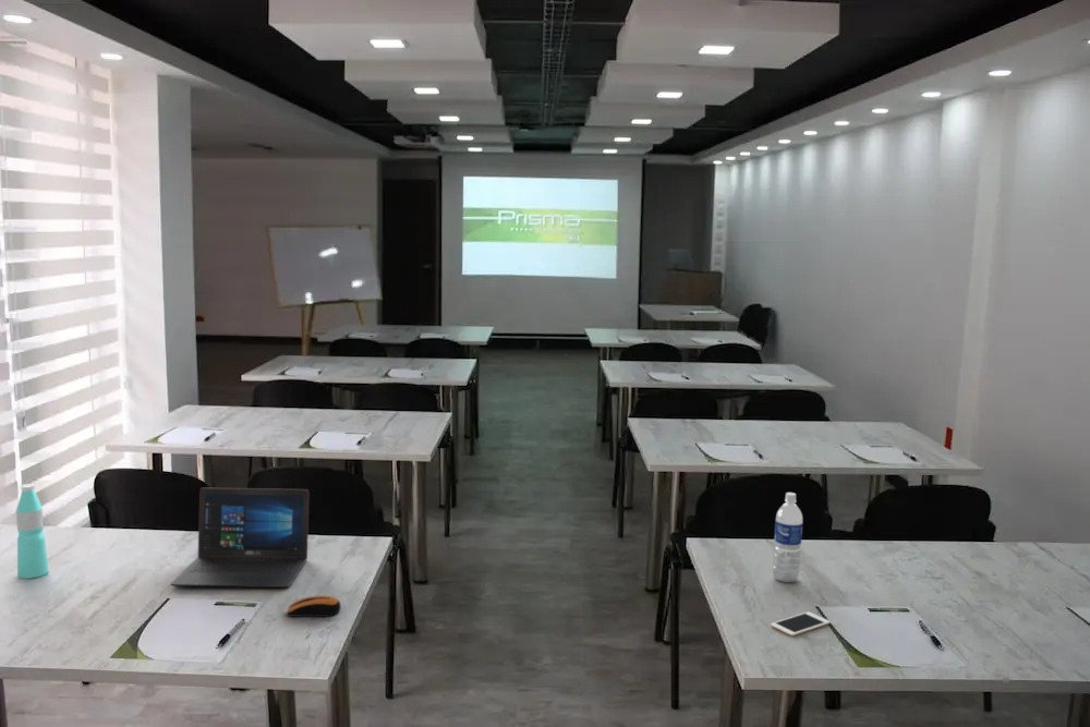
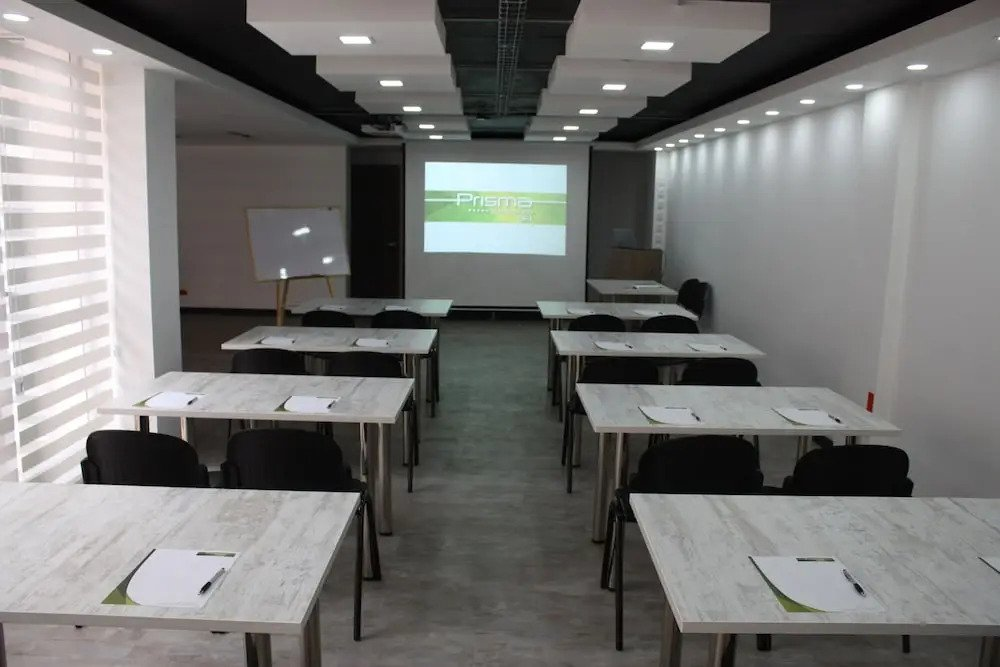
- computer mouse [286,594,342,618]
- water bottle [772,492,803,583]
- water bottle [15,483,50,580]
- cell phone [770,610,832,637]
- laptop [170,487,311,589]
